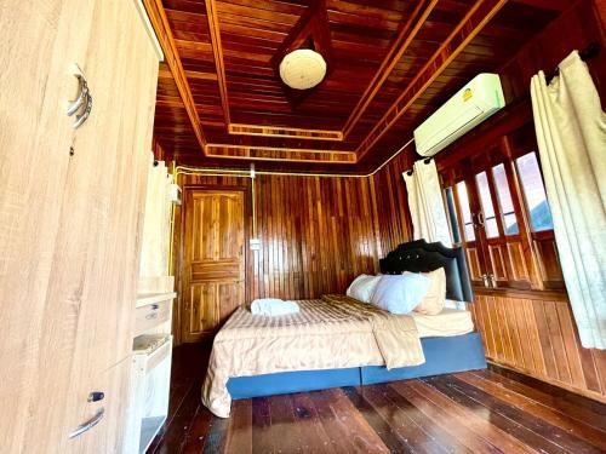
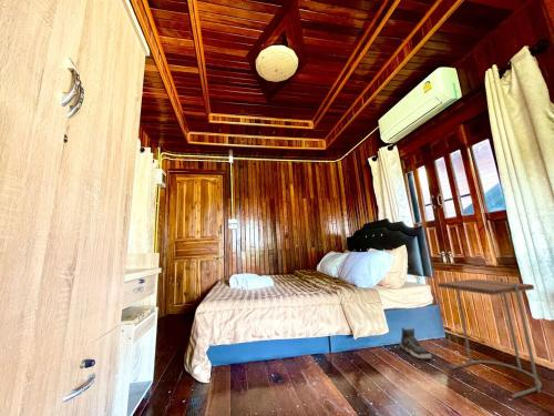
+ sneaker [400,327,432,359]
+ side table [437,277,543,399]
